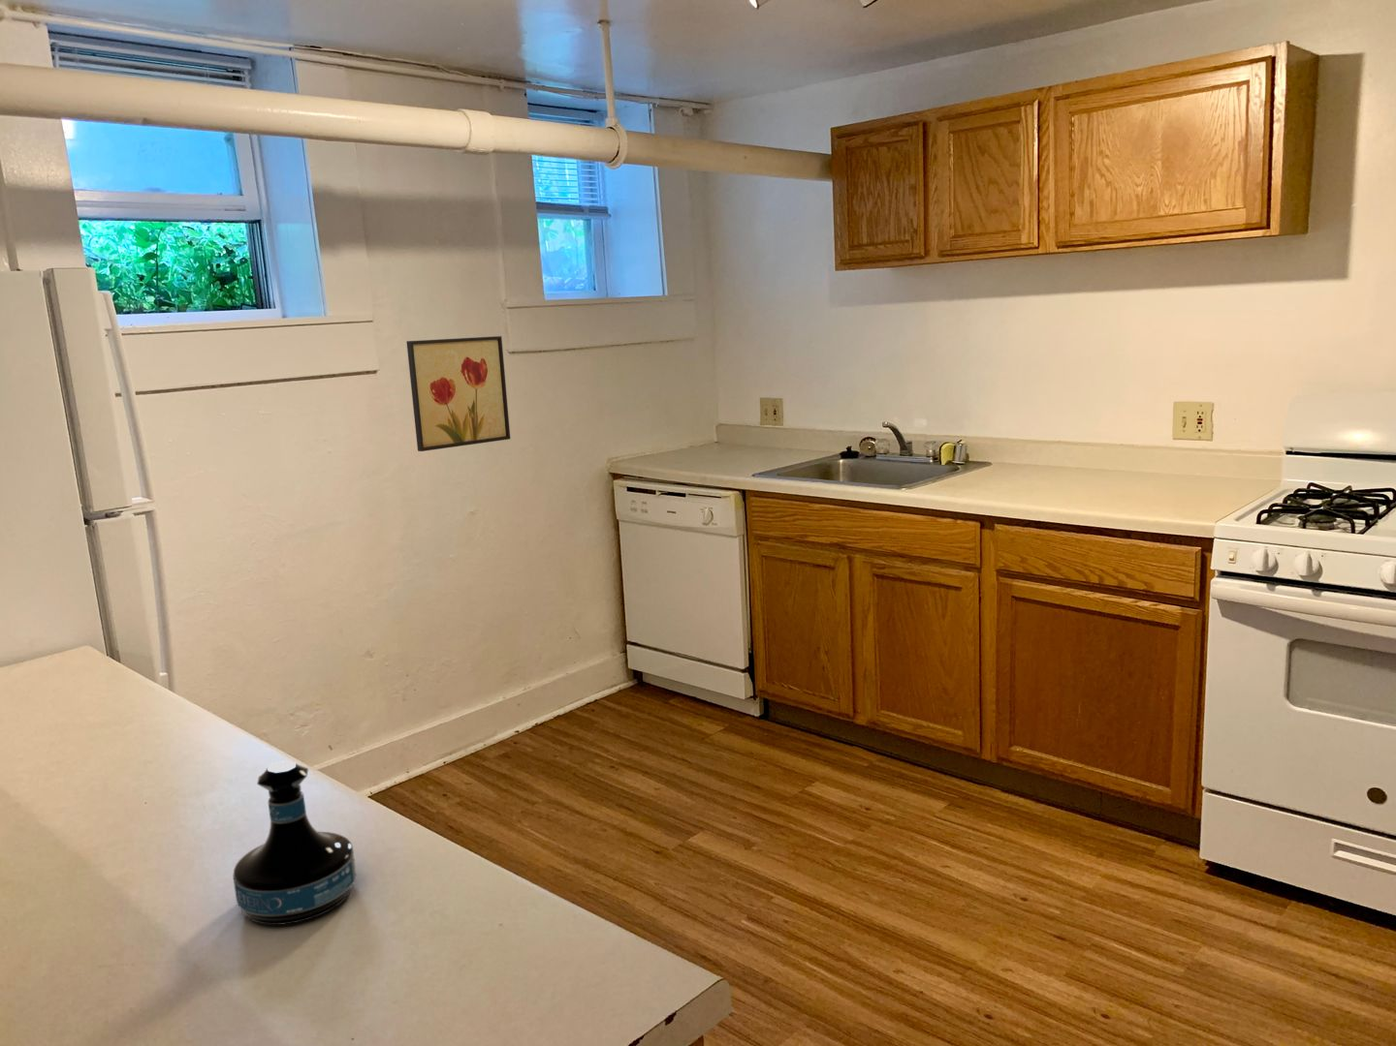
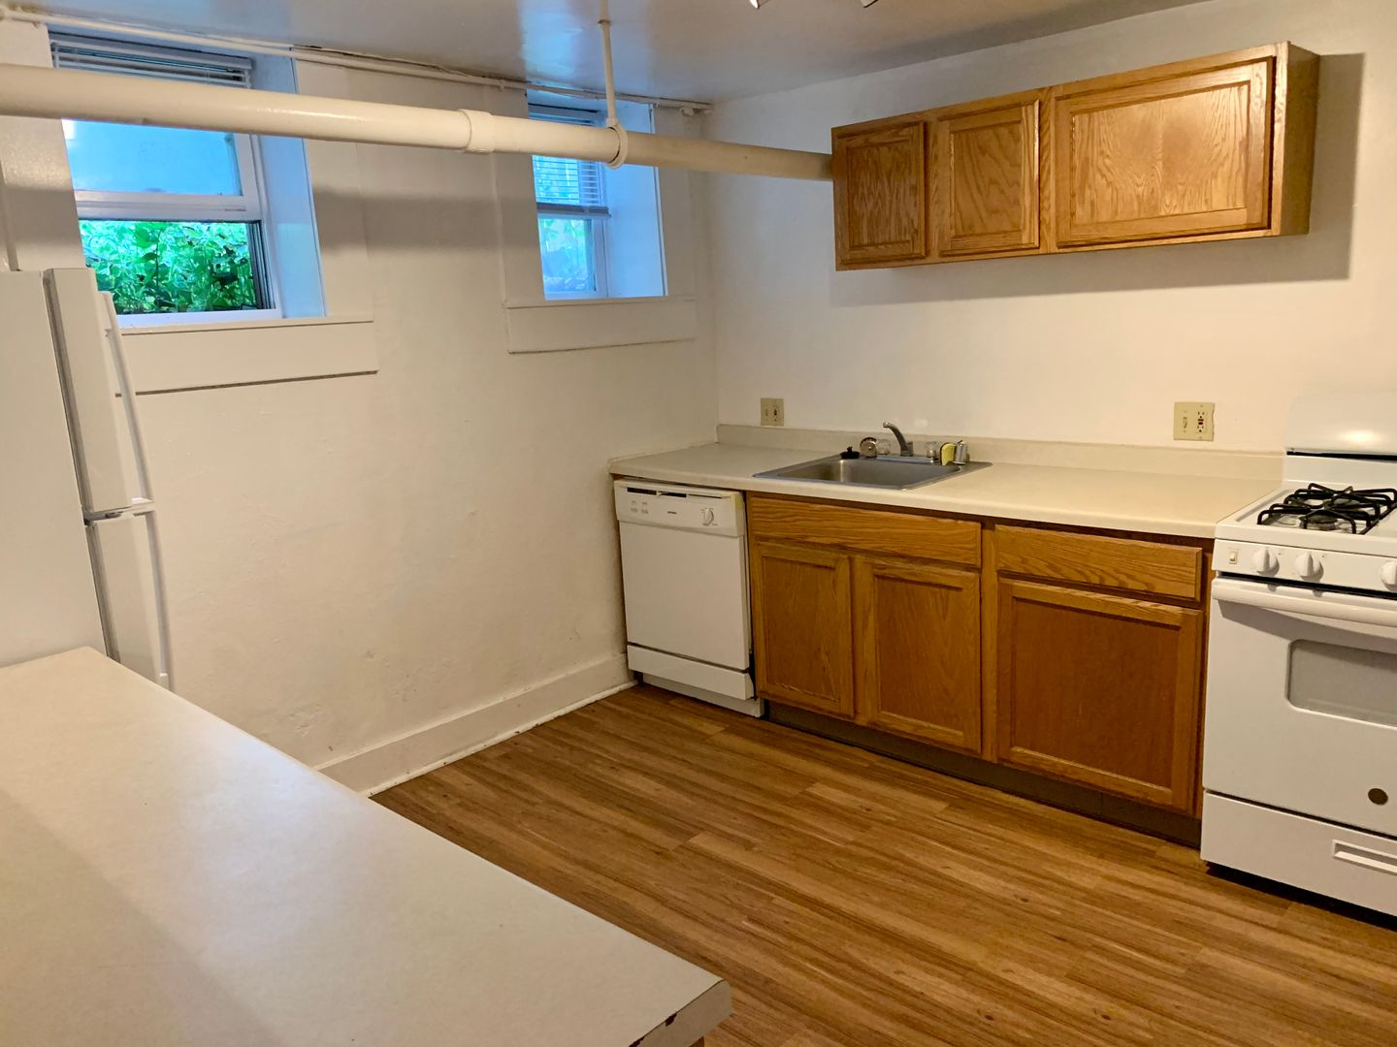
- tequila bottle [232,760,357,926]
- wall art [406,335,511,453]
